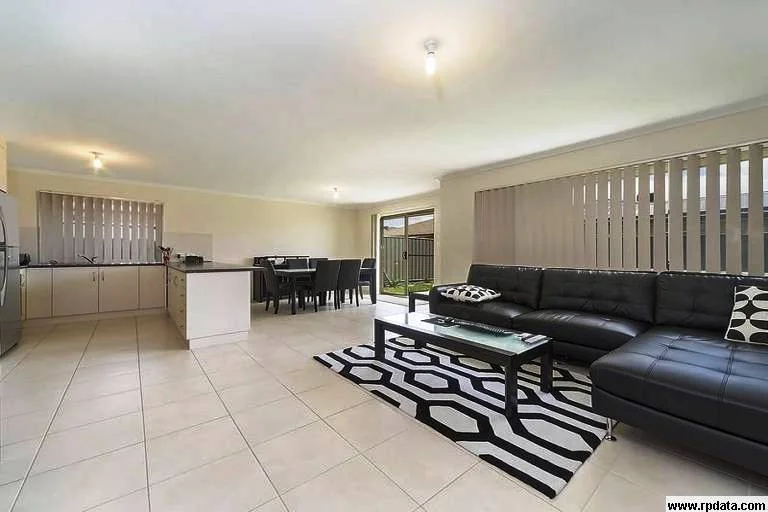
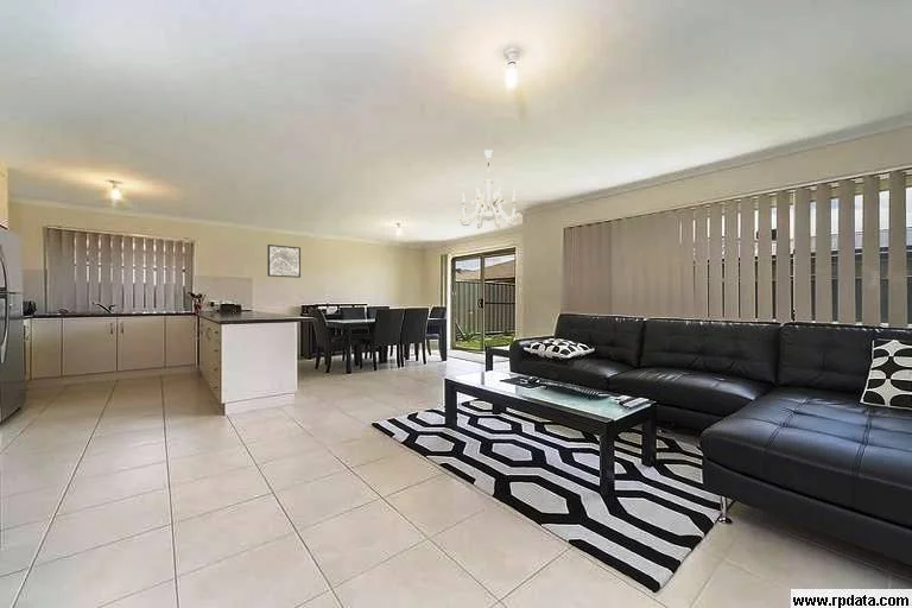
+ chandelier [458,148,520,229]
+ wall art [266,243,302,279]
